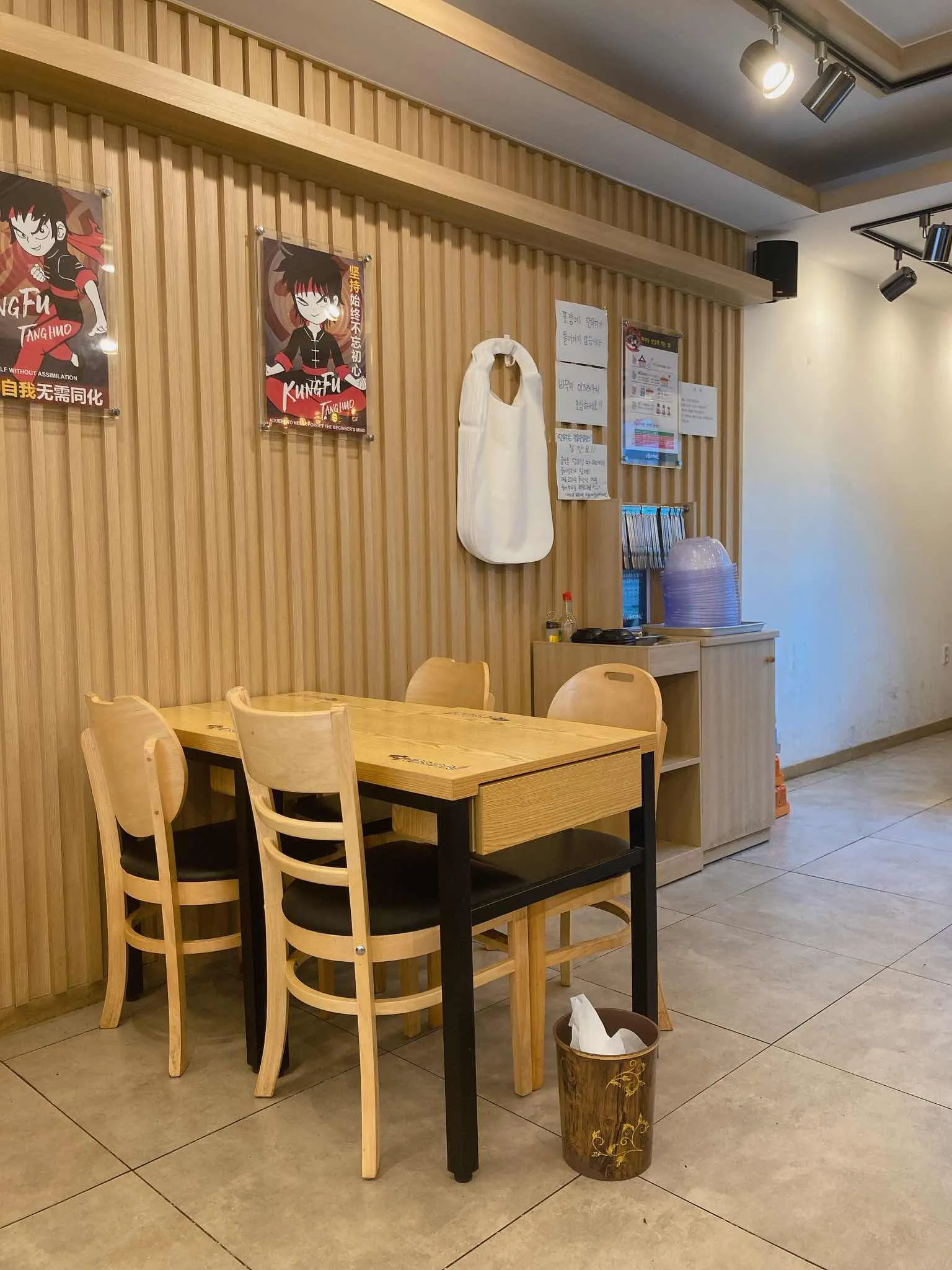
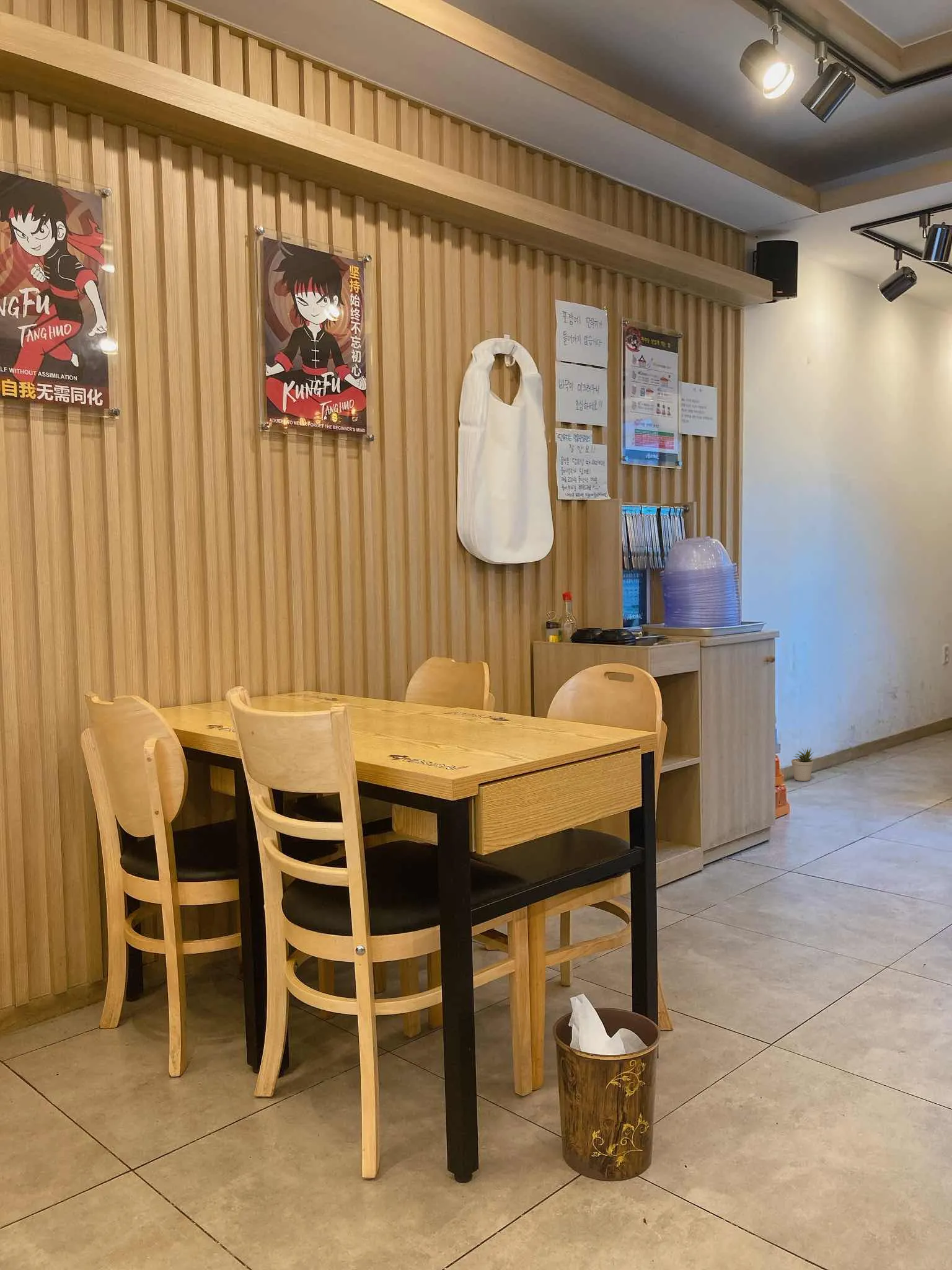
+ potted plant [791,747,816,782]
